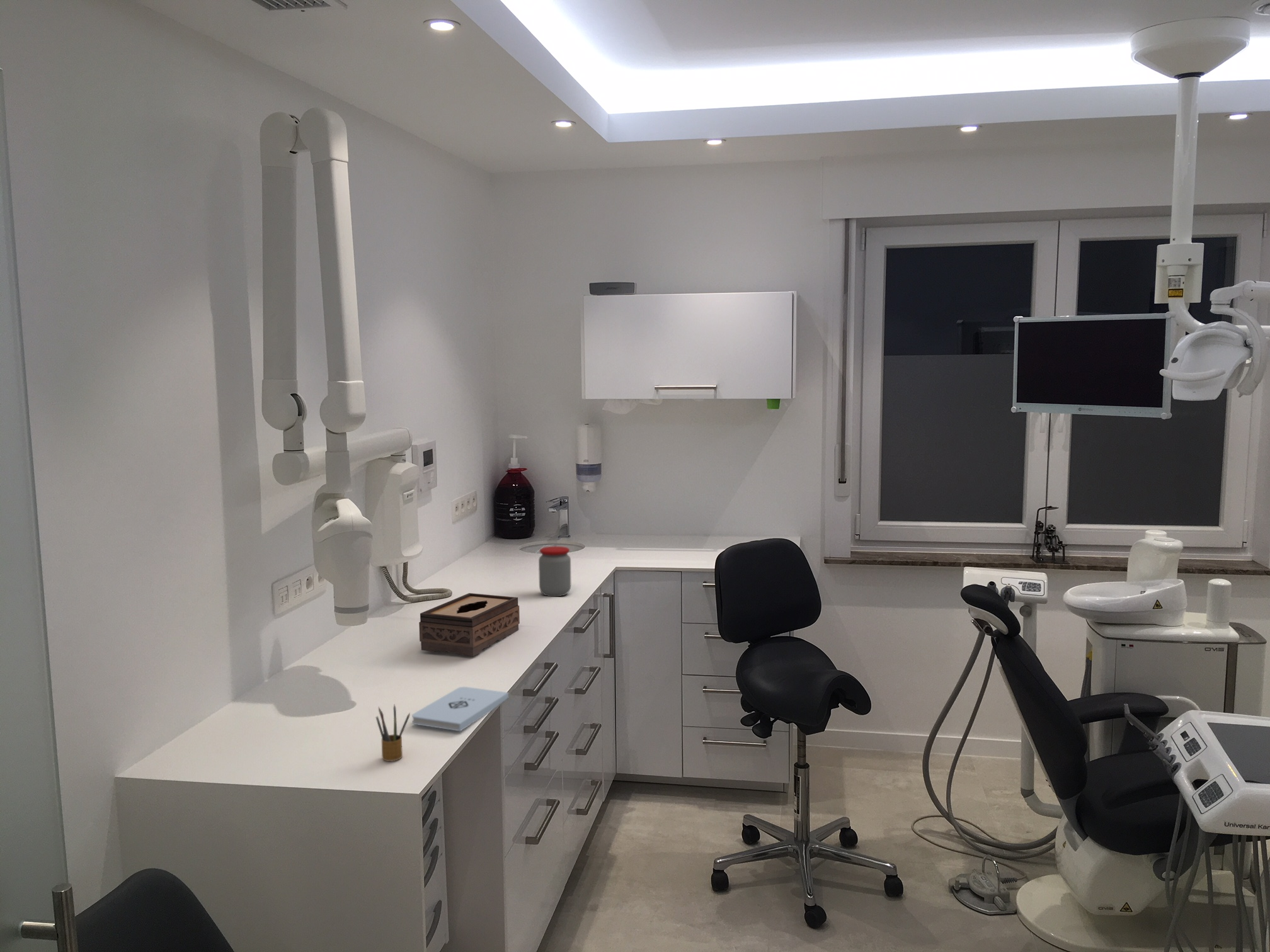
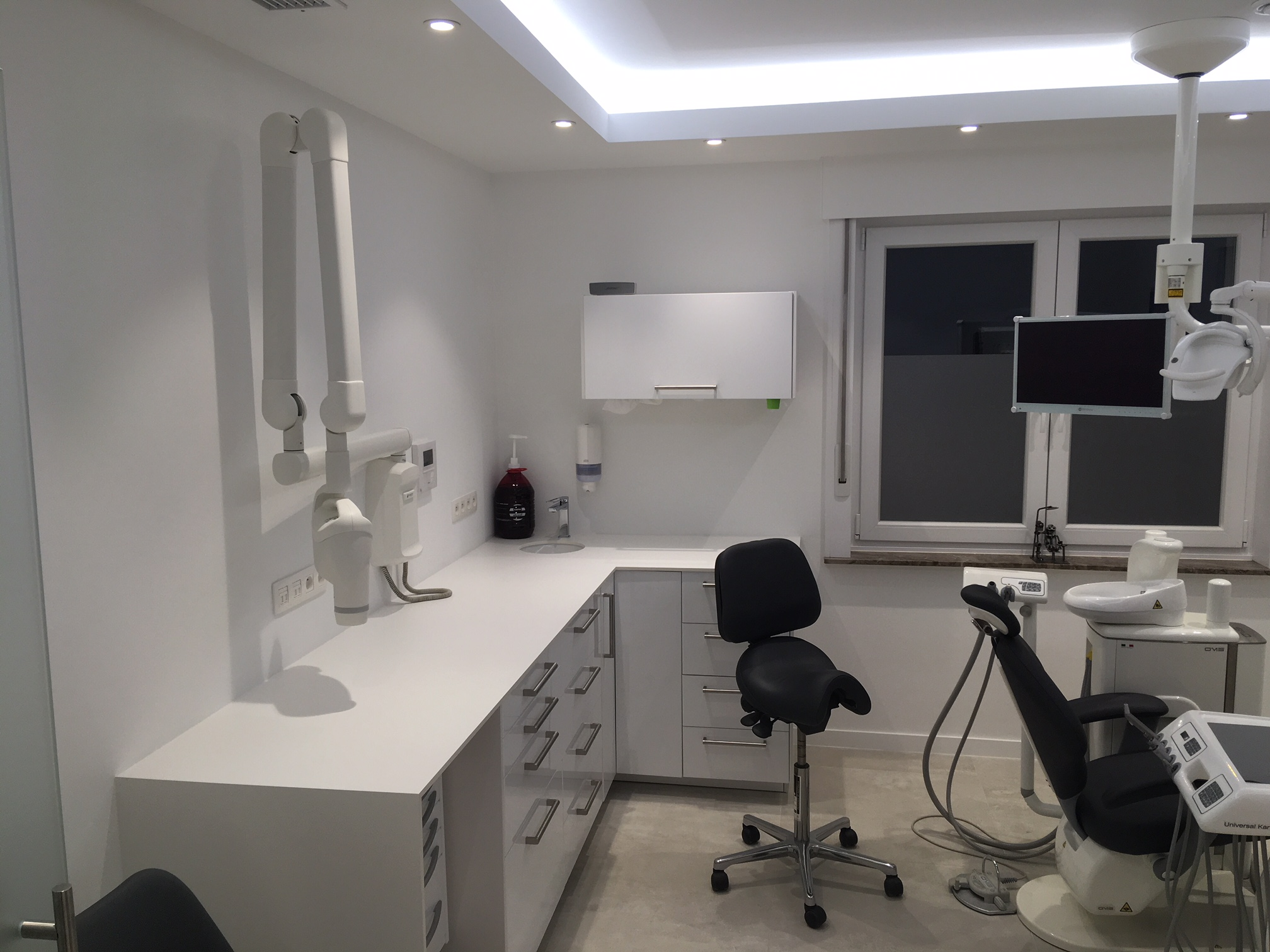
- jar [538,546,571,597]
- notepad [411,686,509,732]
- pencil box [375,704,411,762]
- tissue box [418,592,520,657]
